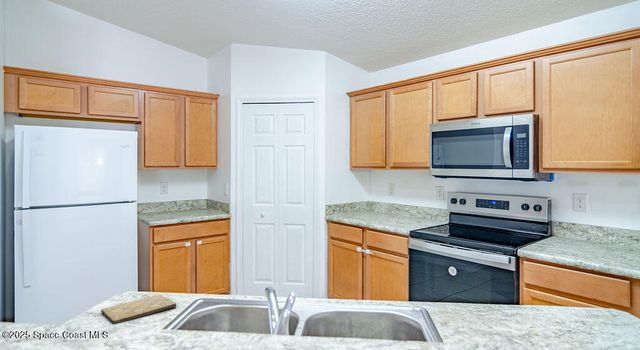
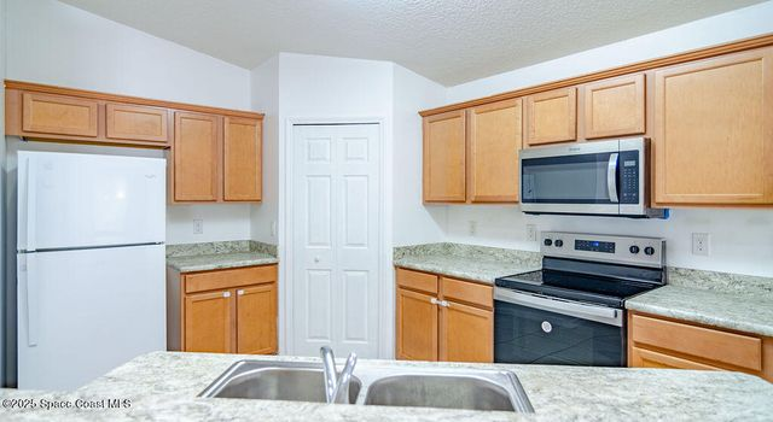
- cutting board [100,293,177,325]
